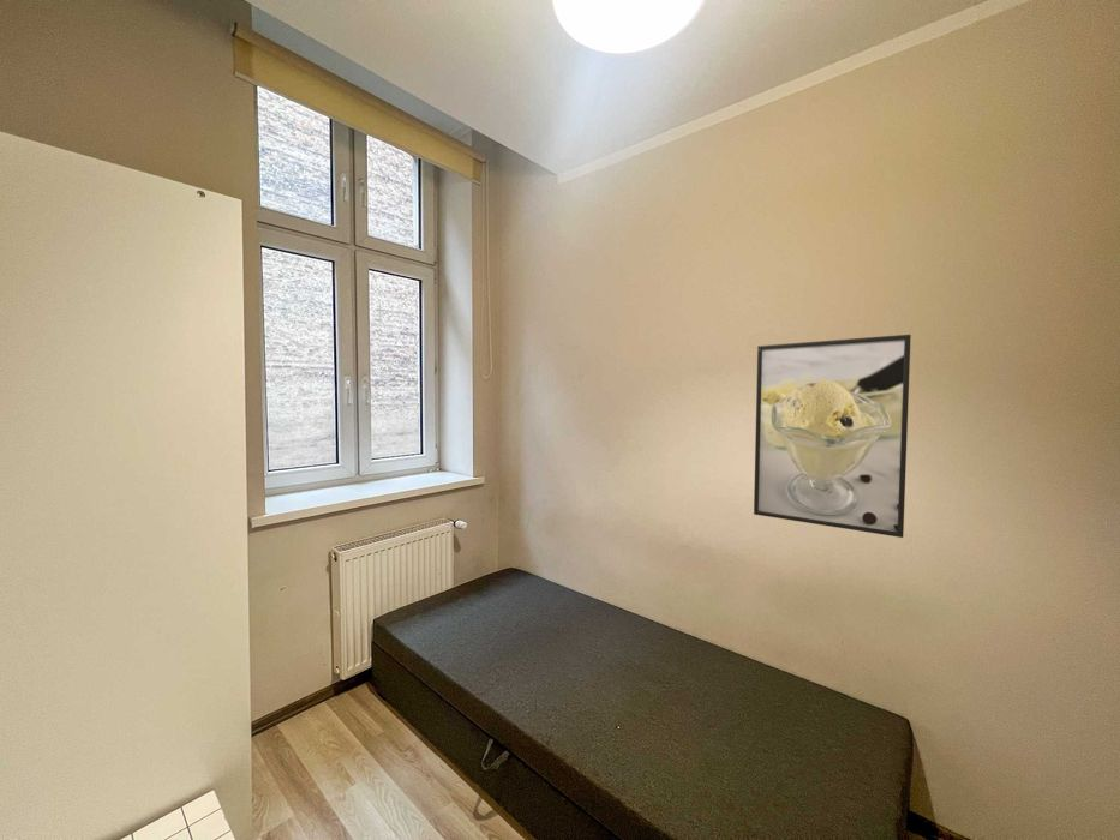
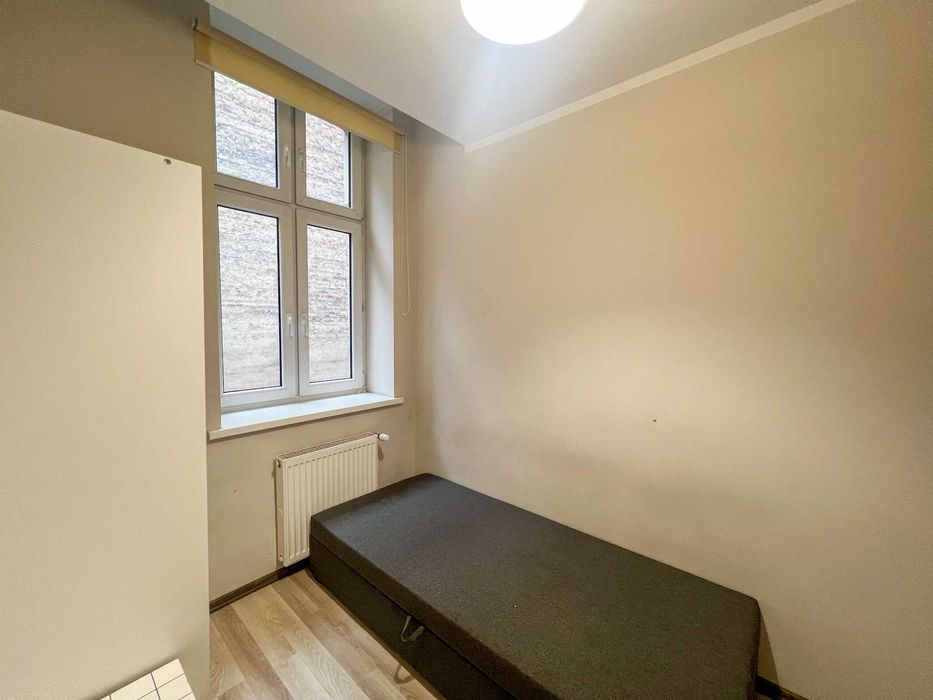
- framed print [753,334,912,539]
